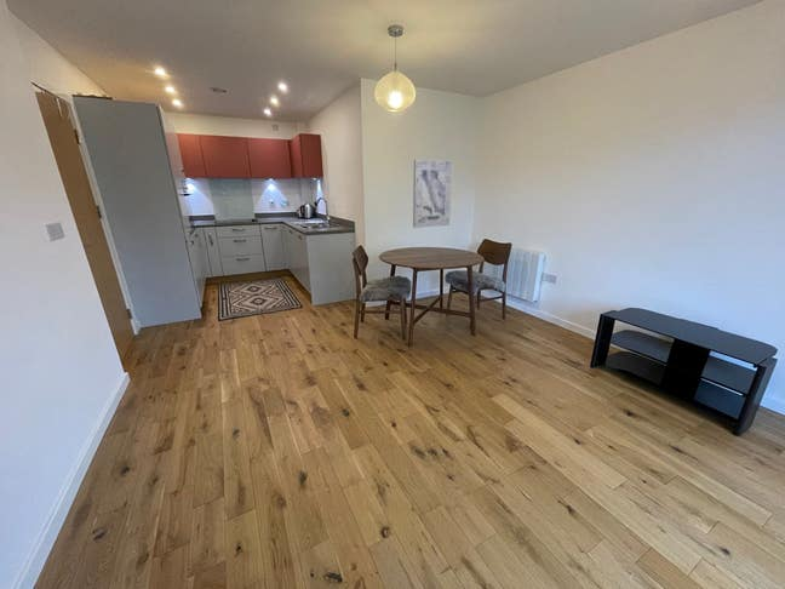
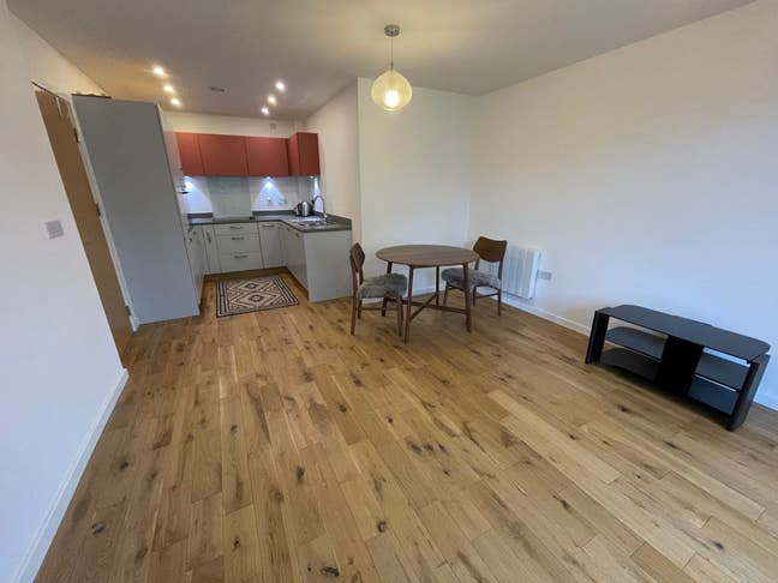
- wall art [412,159,453,229]
